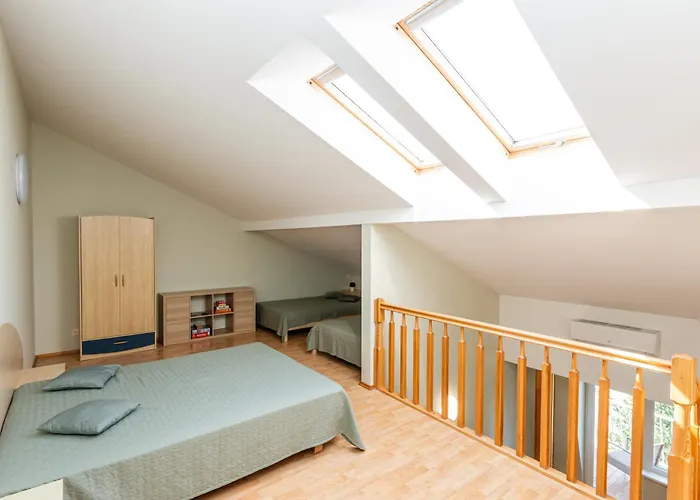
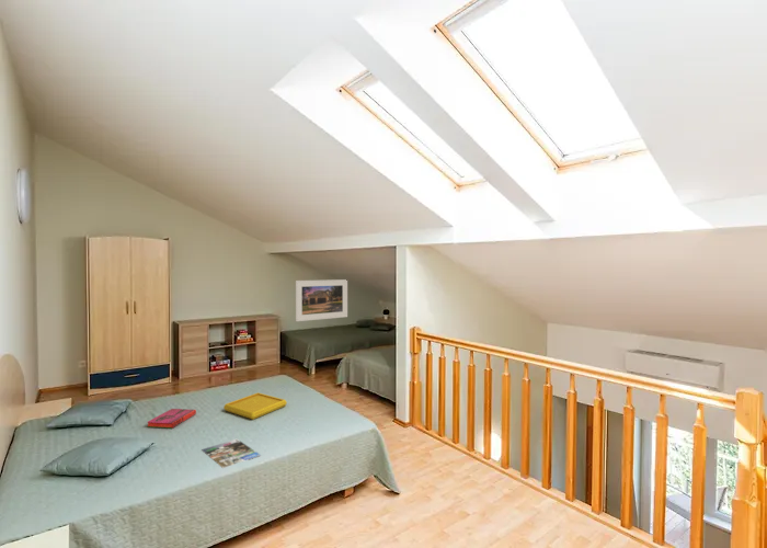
+ serving tray [222,391,288,421]
+ magazine [201,438,262,469]
+ hardback book [146,408,197,430]
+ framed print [295,278,348,322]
